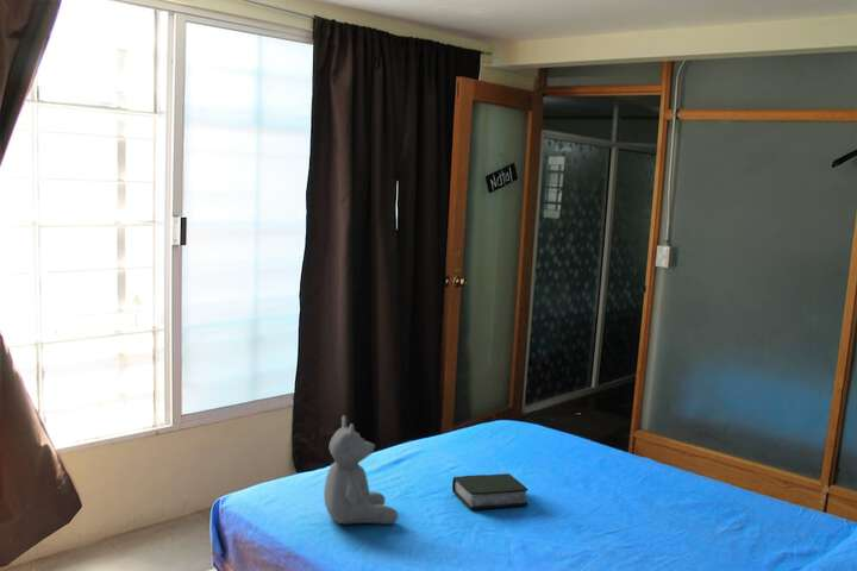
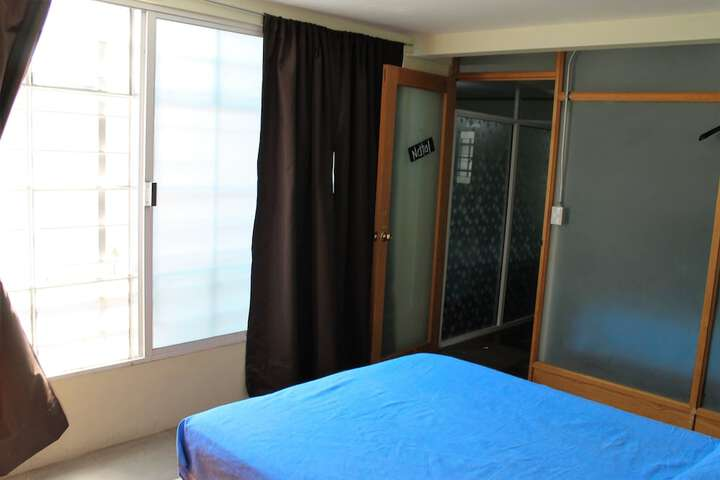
- book [451,472,530,510]
- teddy bear [323,414,399,526]
